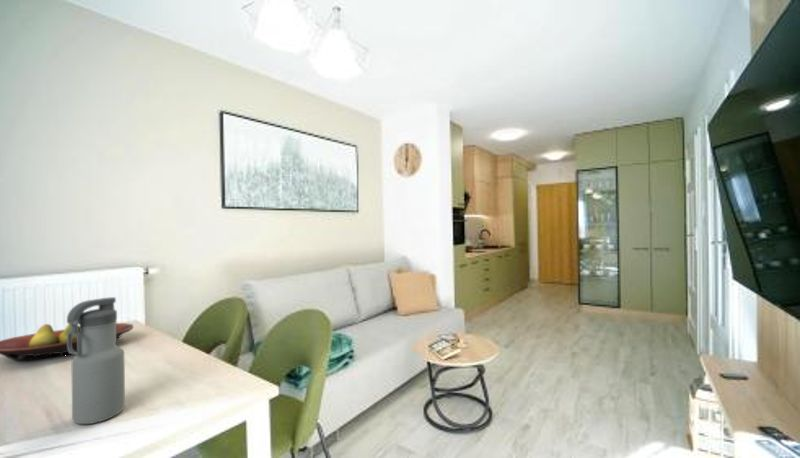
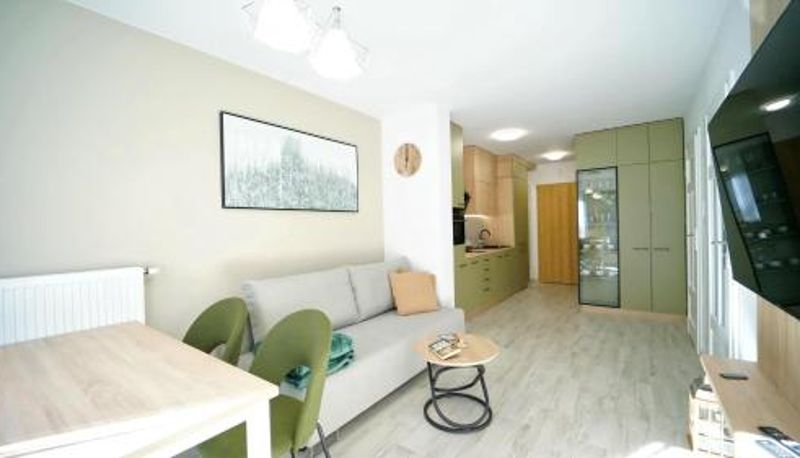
- water bottle [66,296,126,425]
- fruit bowl [0,322,134,362]
